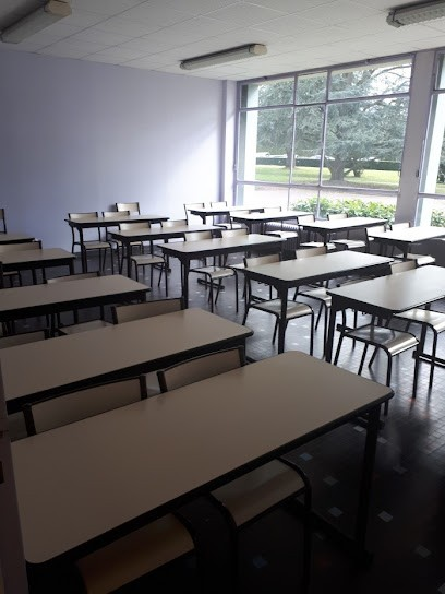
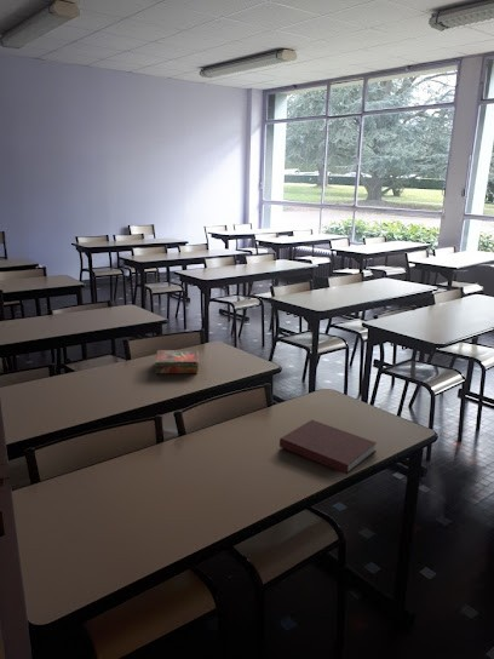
+ book [154,349,200,374]
+ notebook [278,419,378,475]
